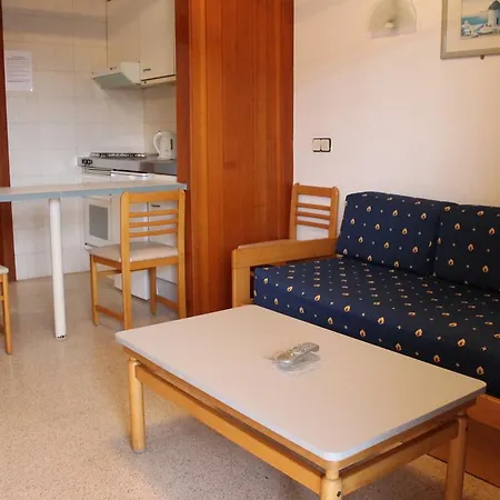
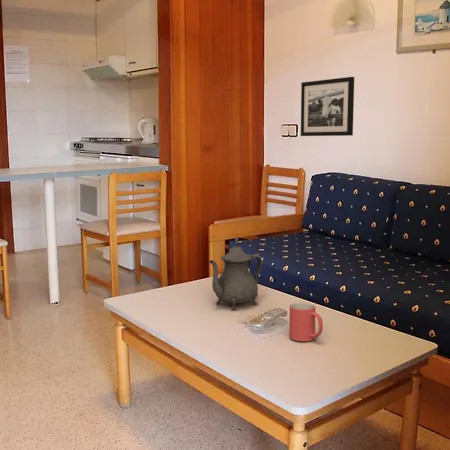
+ teapot [208,236,264,311]
+ picture frame [300,76,355,137]
+ mug [288,302,324,342]
